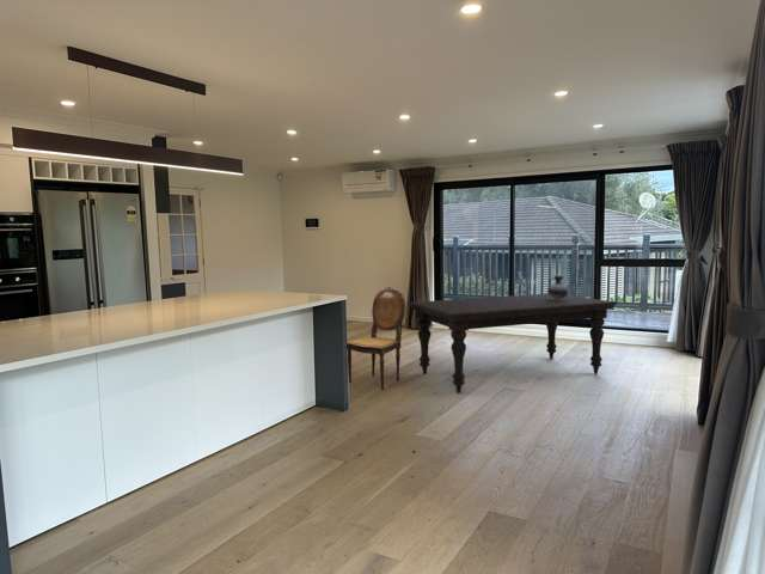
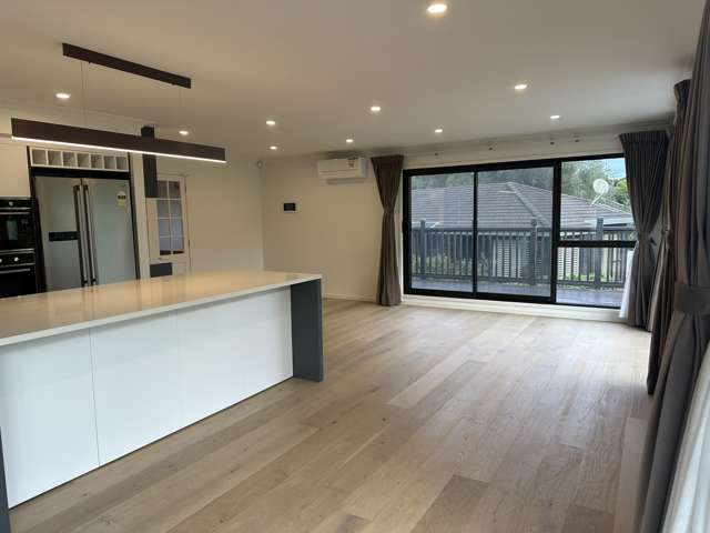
- ceramic jug [546,274,569,300]
- dining chair [345,285,406,391]
- dining table [406,293,619,395]
